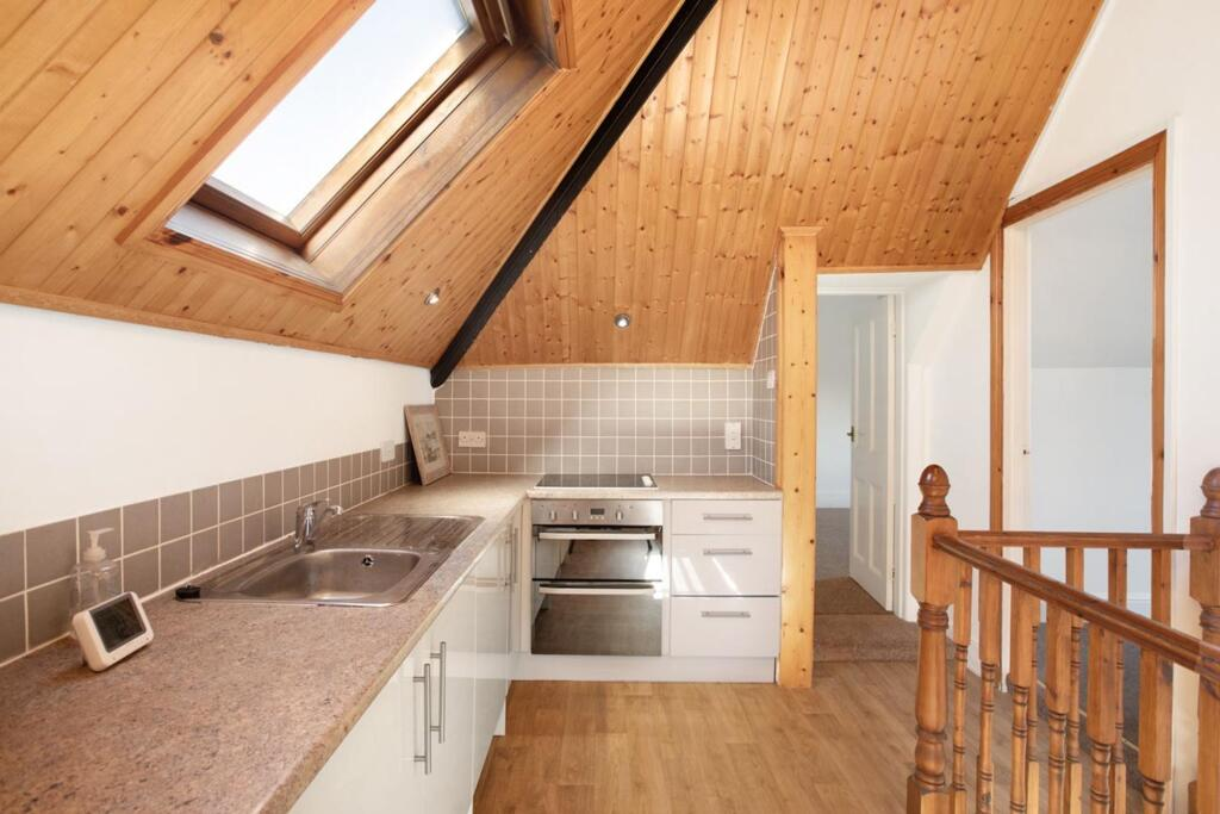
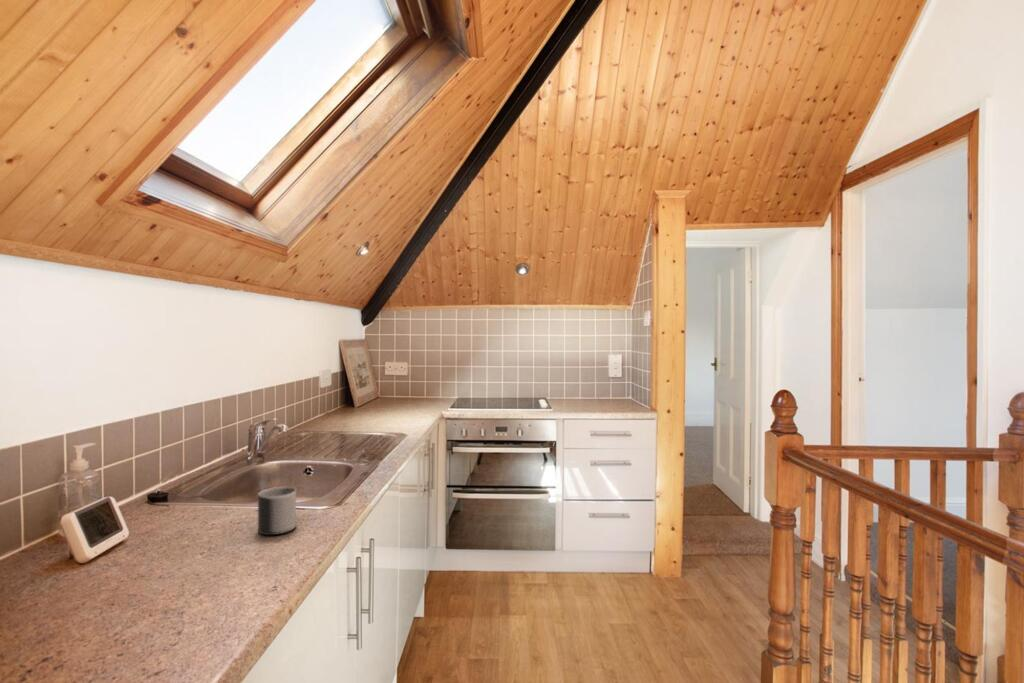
+ mug [257,486,297,536]
